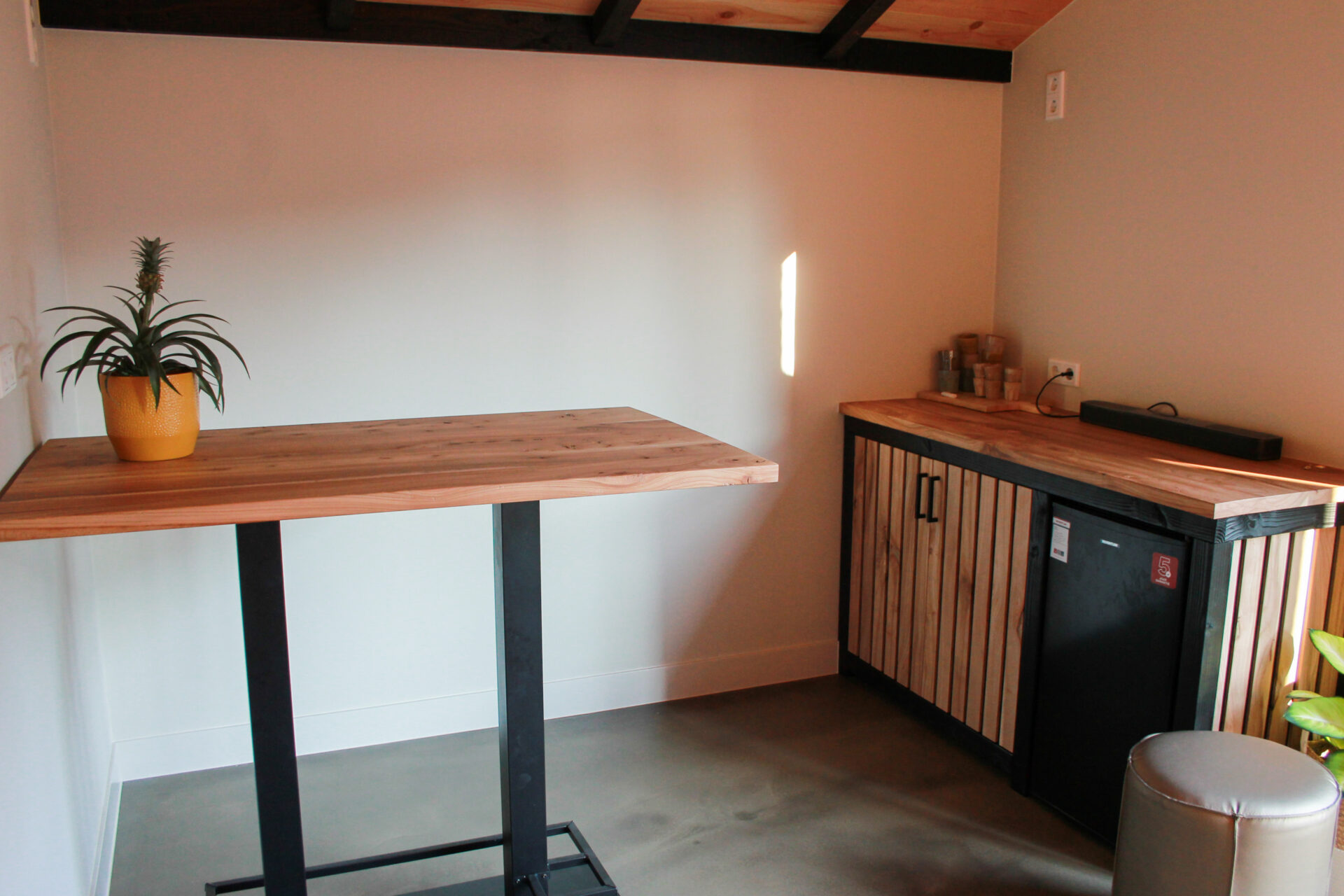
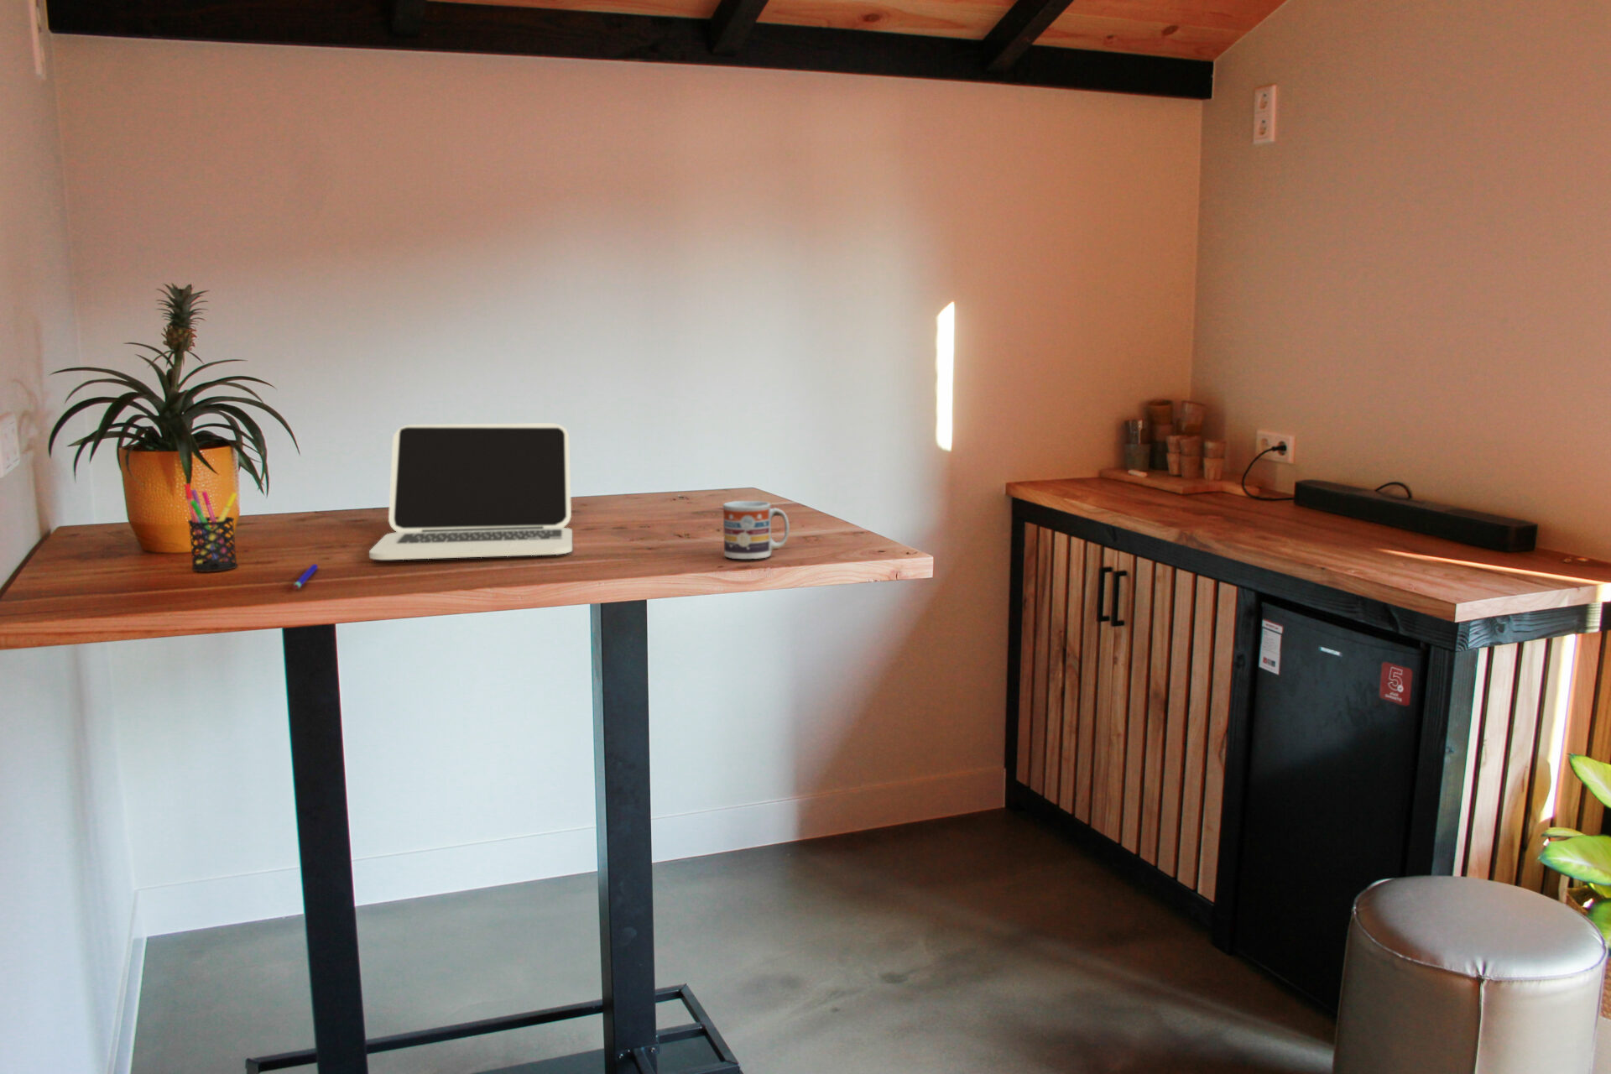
+ pen holder [183,482,239,573]
+ cup [722,500,790,560]
+ laptop [368,422,573,561]
+ pen [292,563,319,591]
